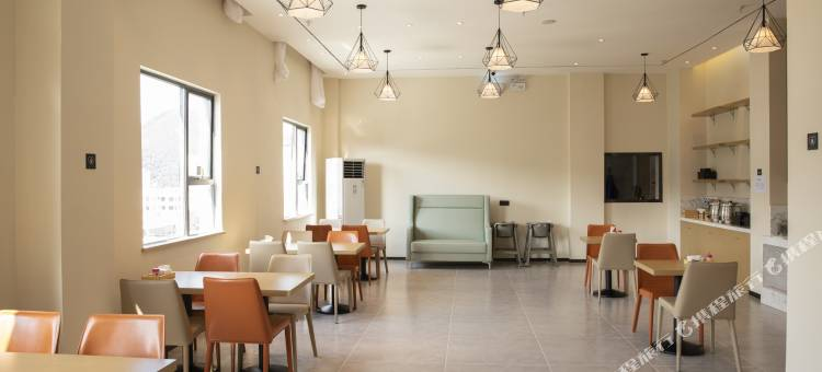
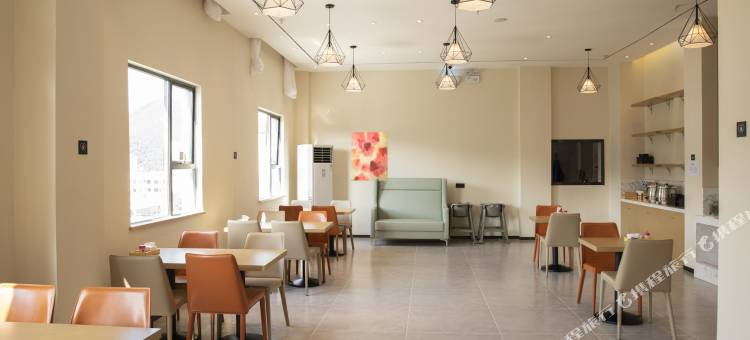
+ wall art [350,131,389,182]
